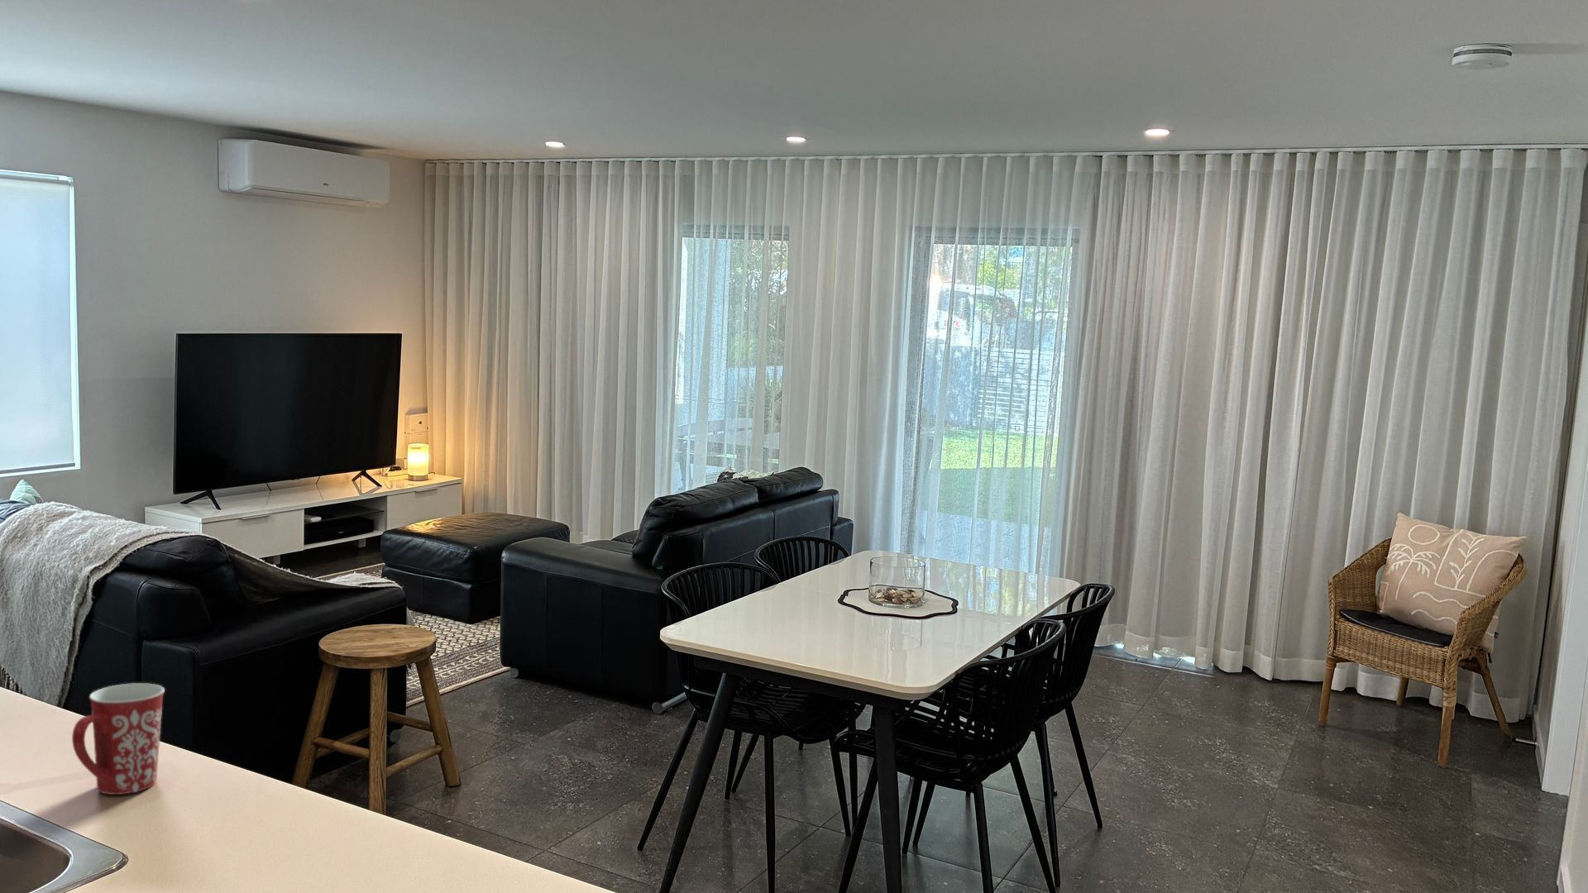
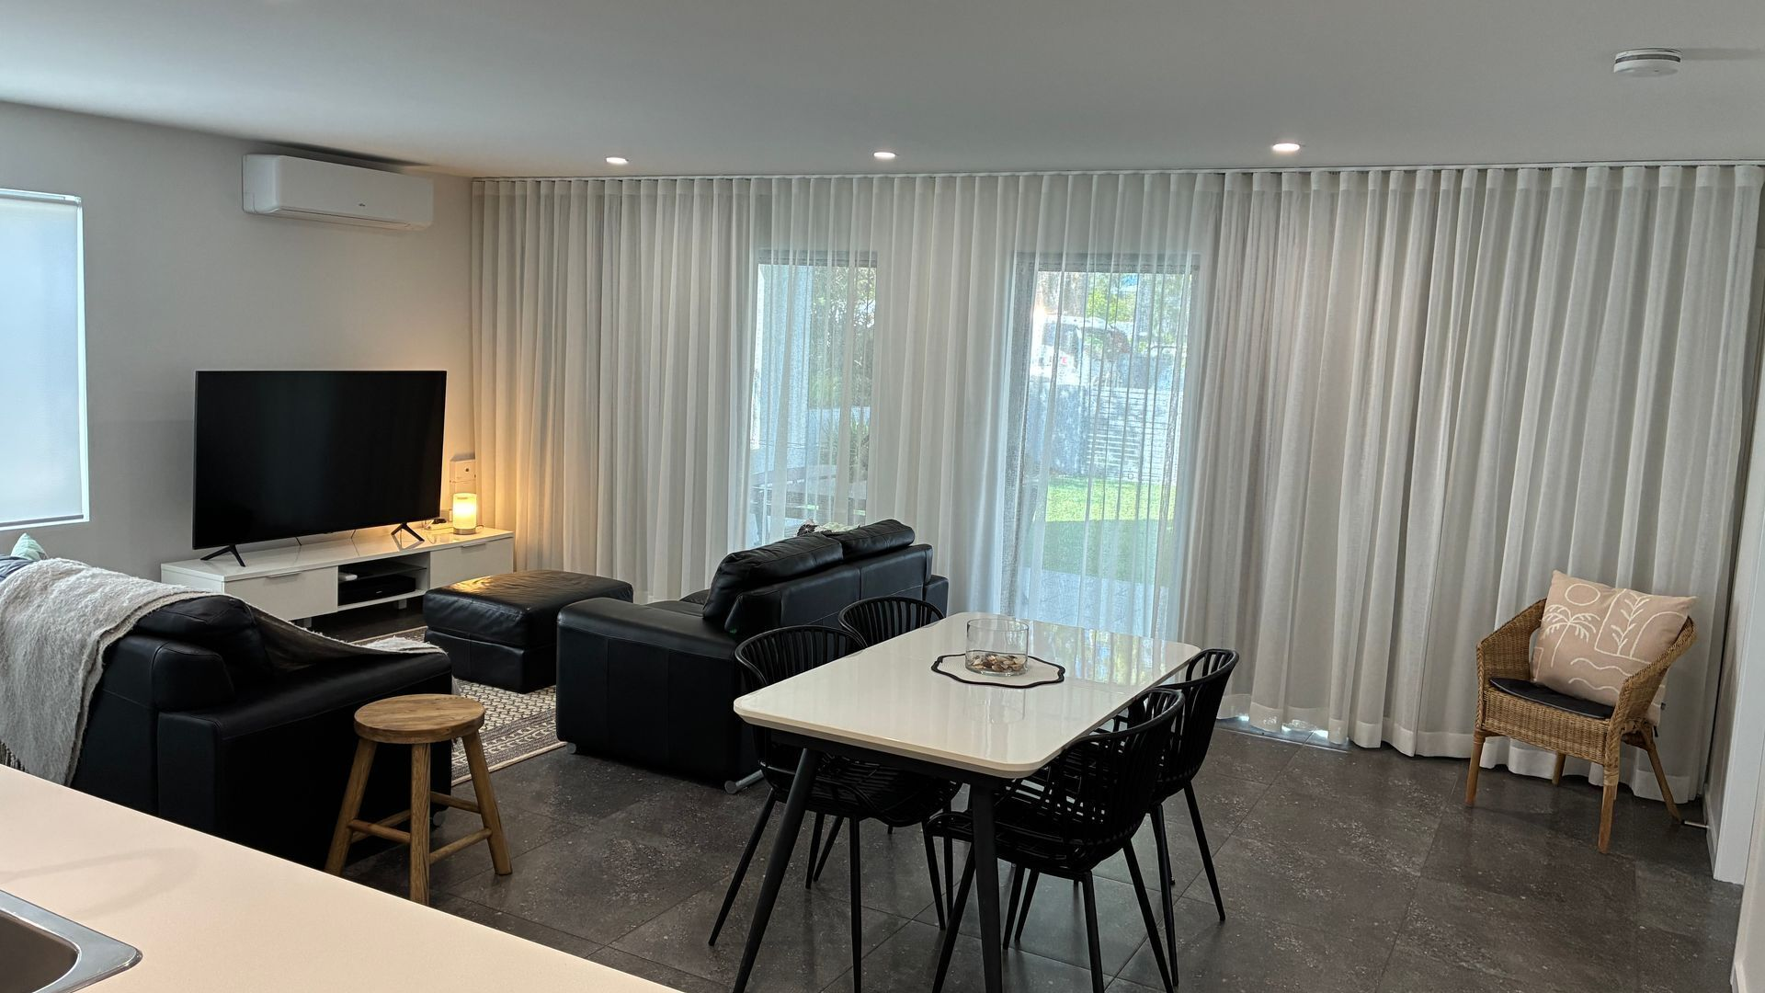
- mug [71,683,166,796]
